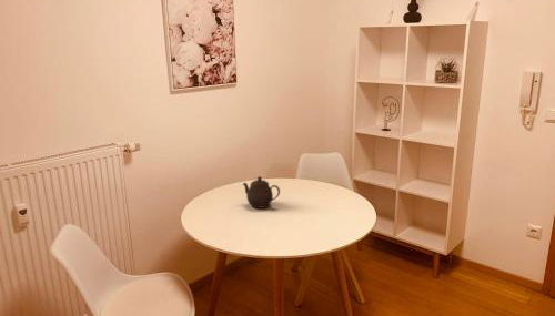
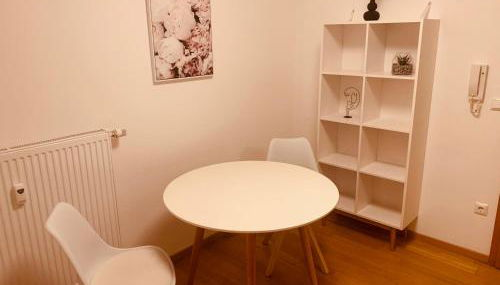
- teapot [242,175,281,210]
